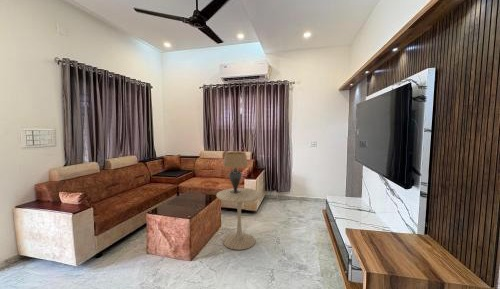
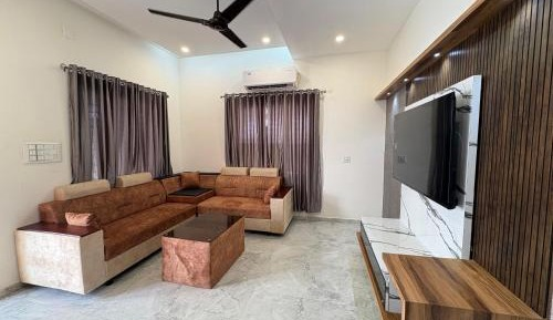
- side table [215,187,263,251]
- table lamp [222,151,249,193]
